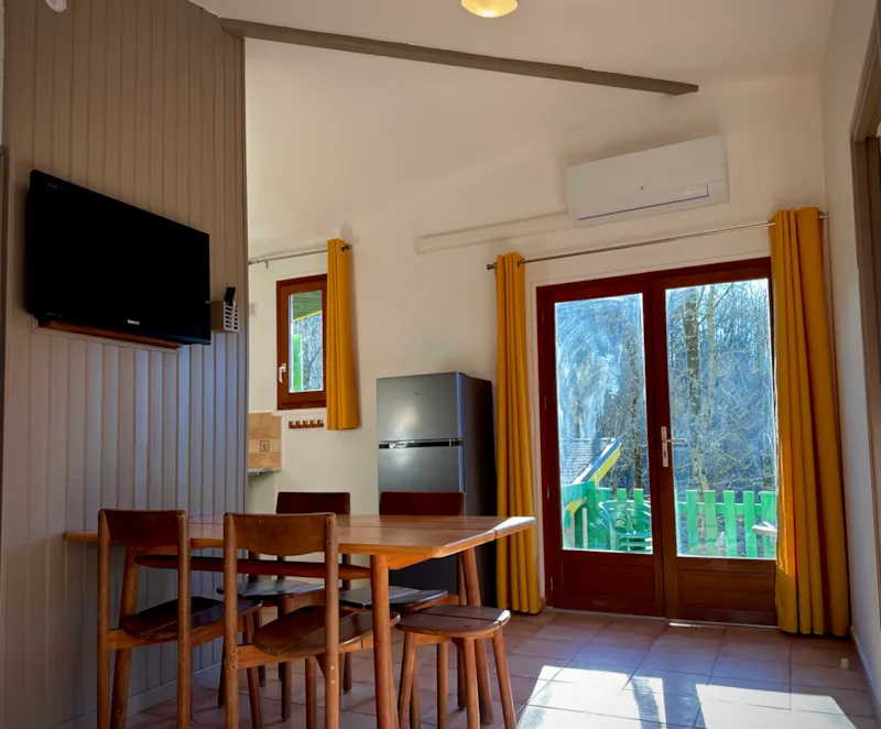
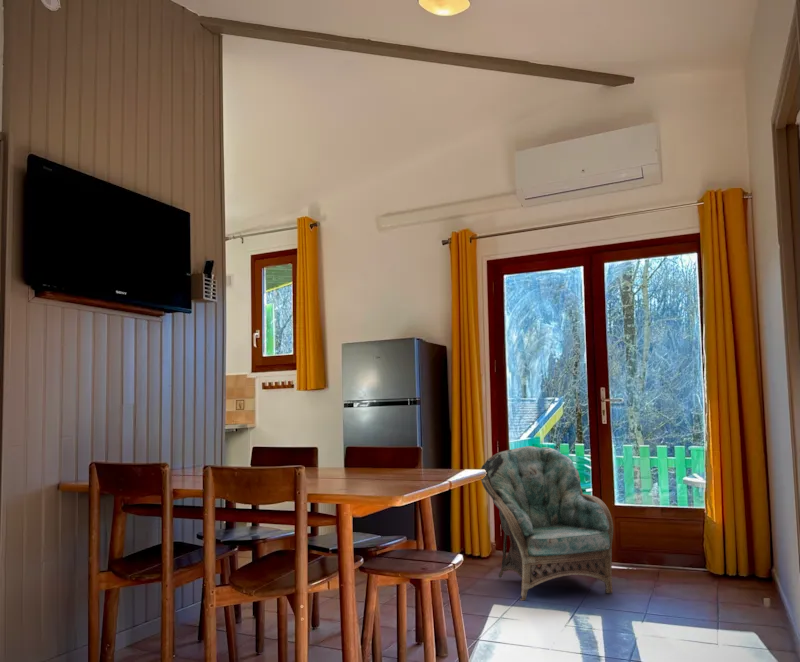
+ armchair [480,445,614,602]
